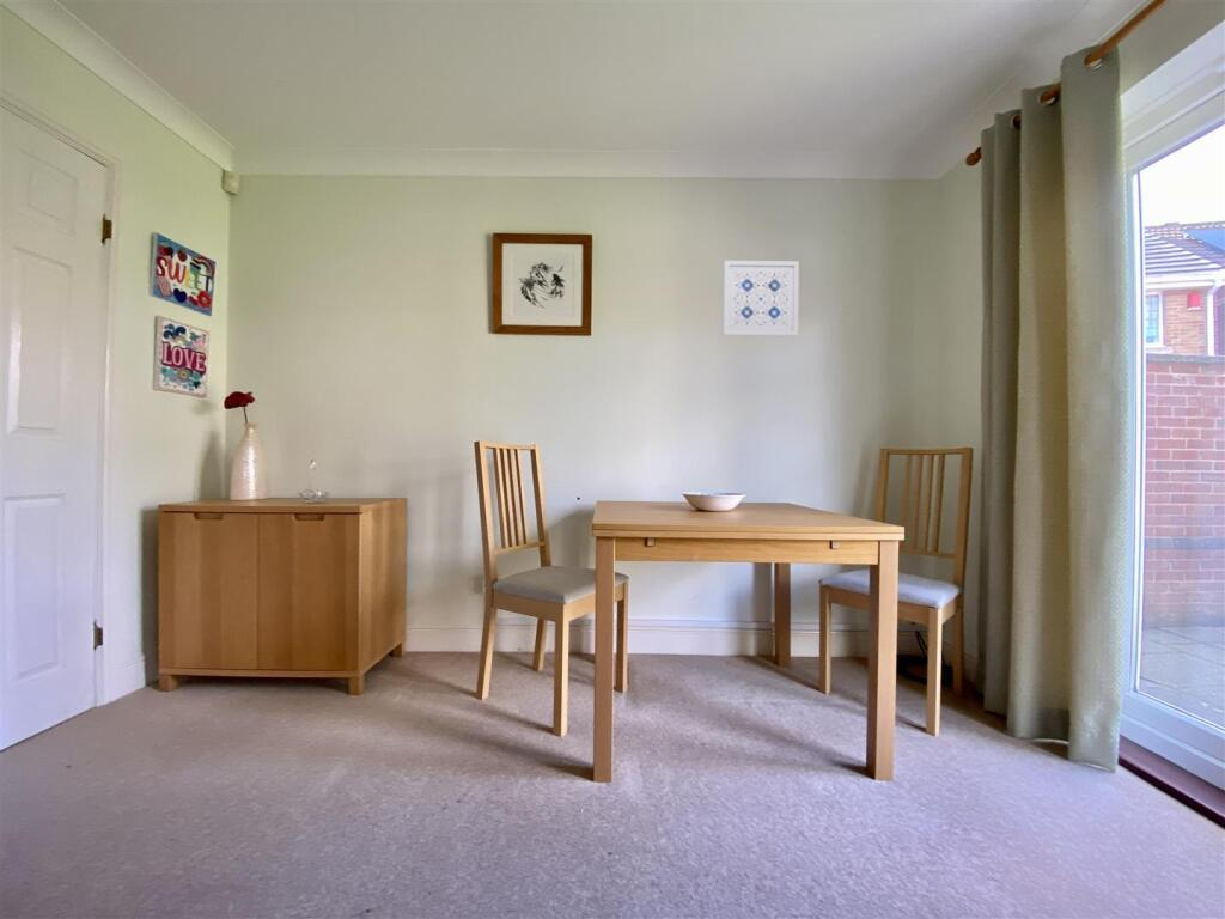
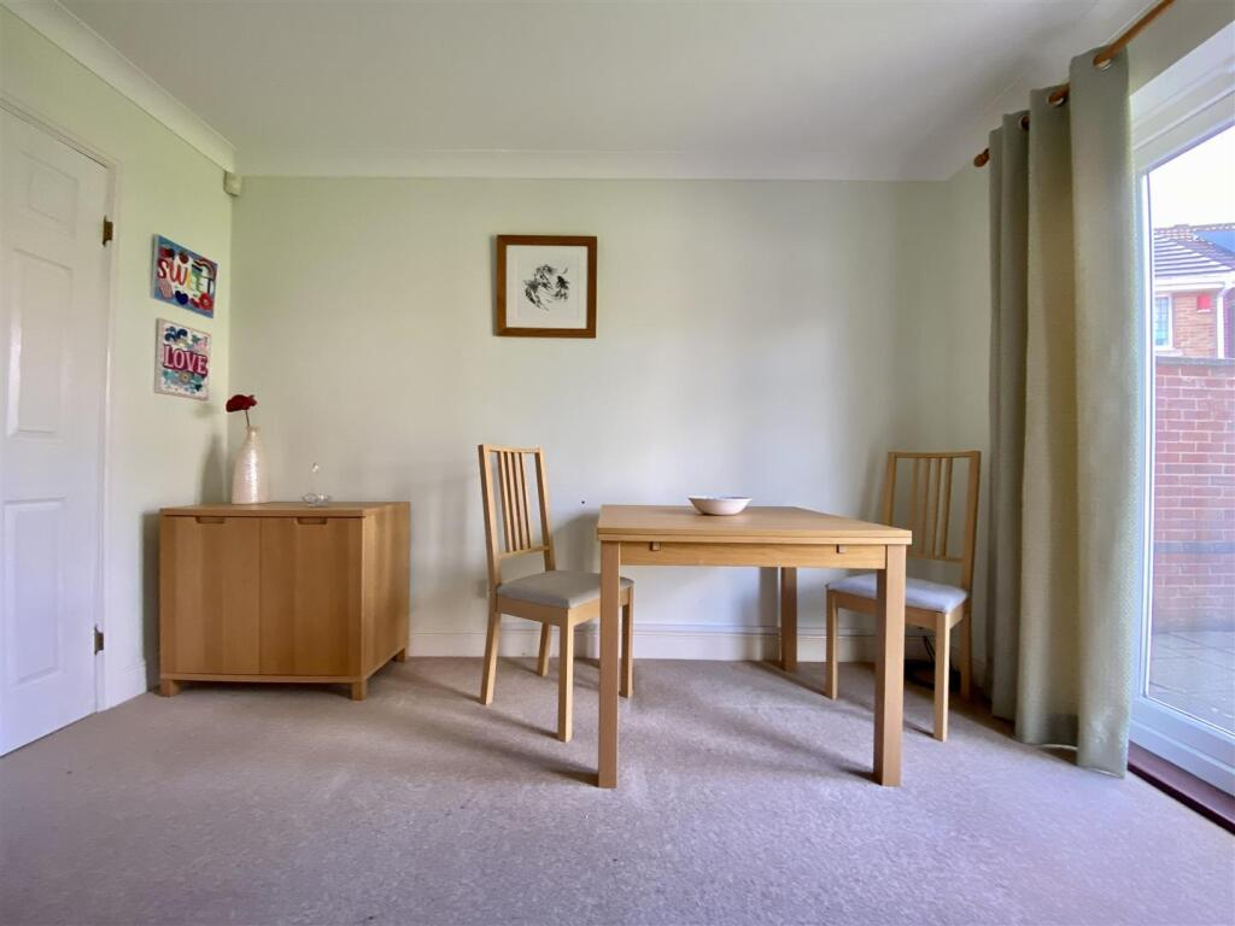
- wall art [721,260,800,337]
